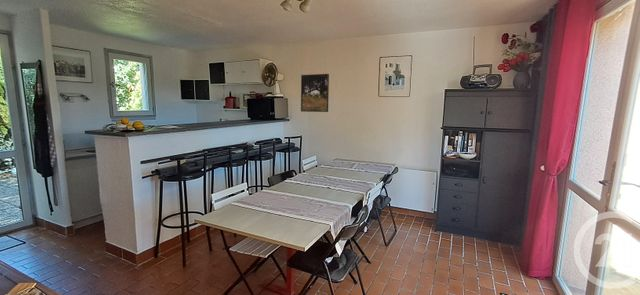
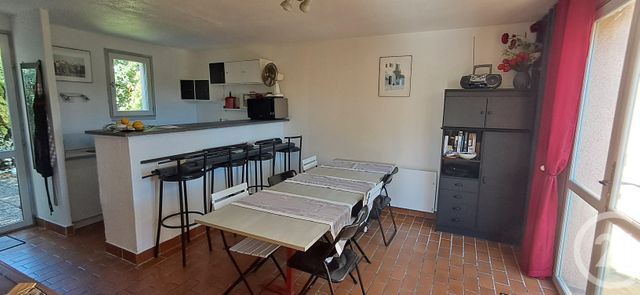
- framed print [300,73,330,113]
